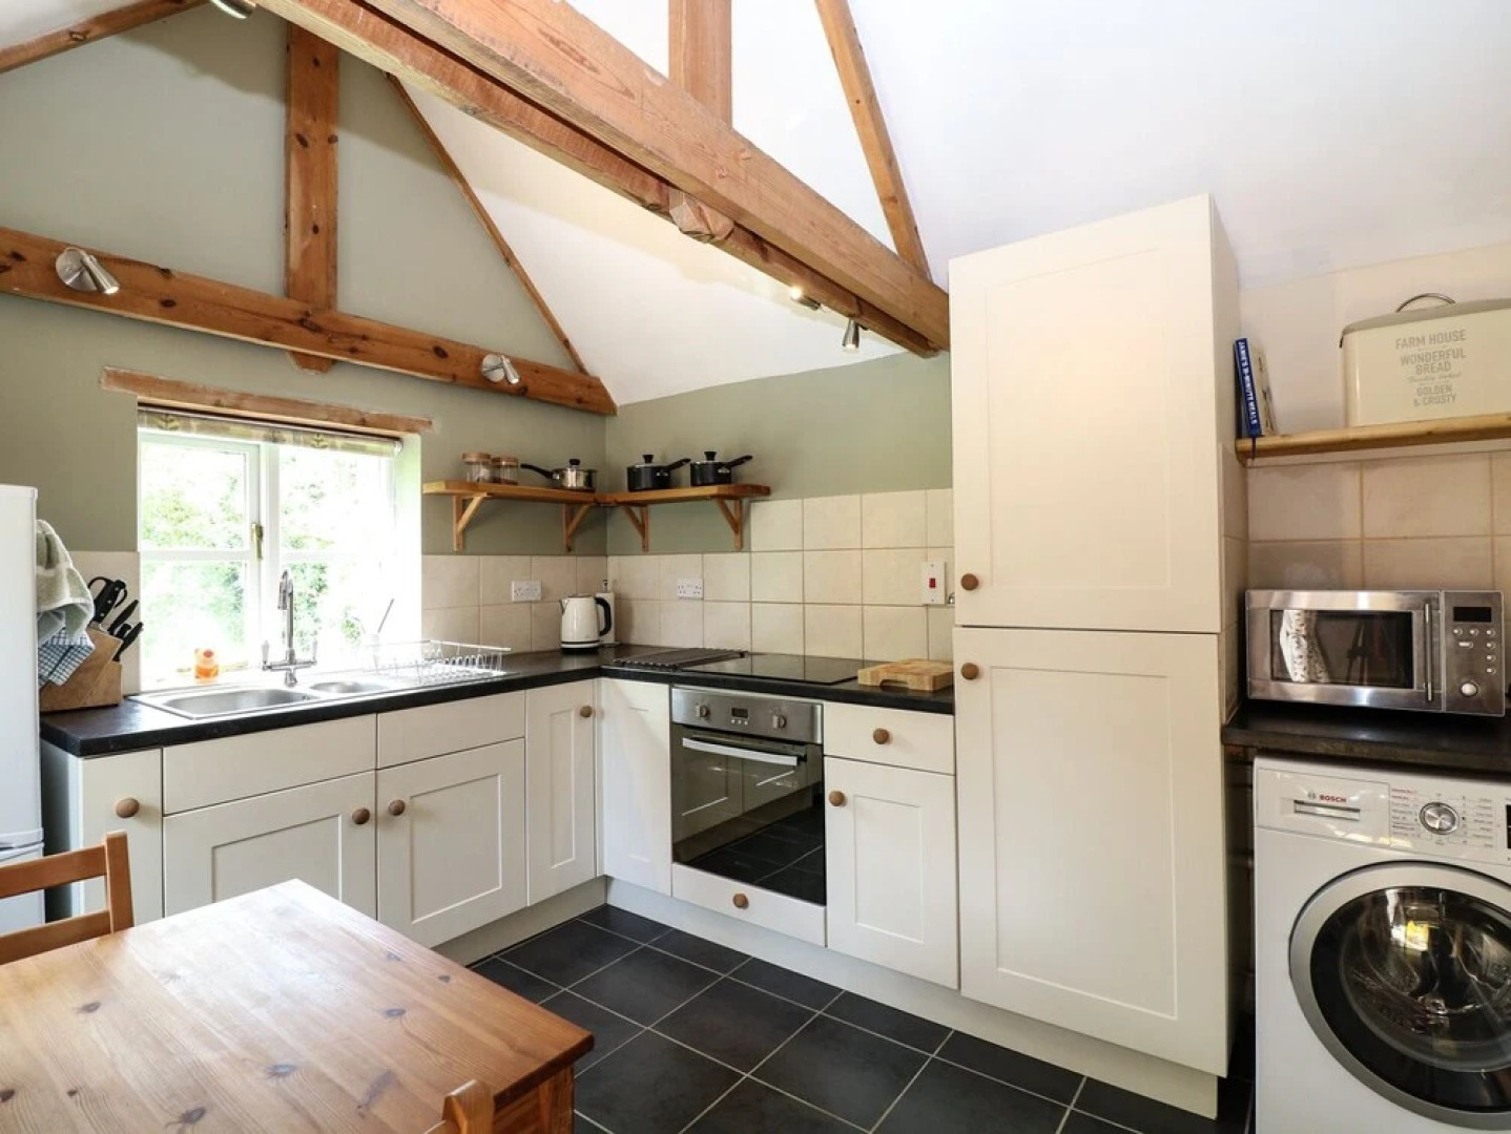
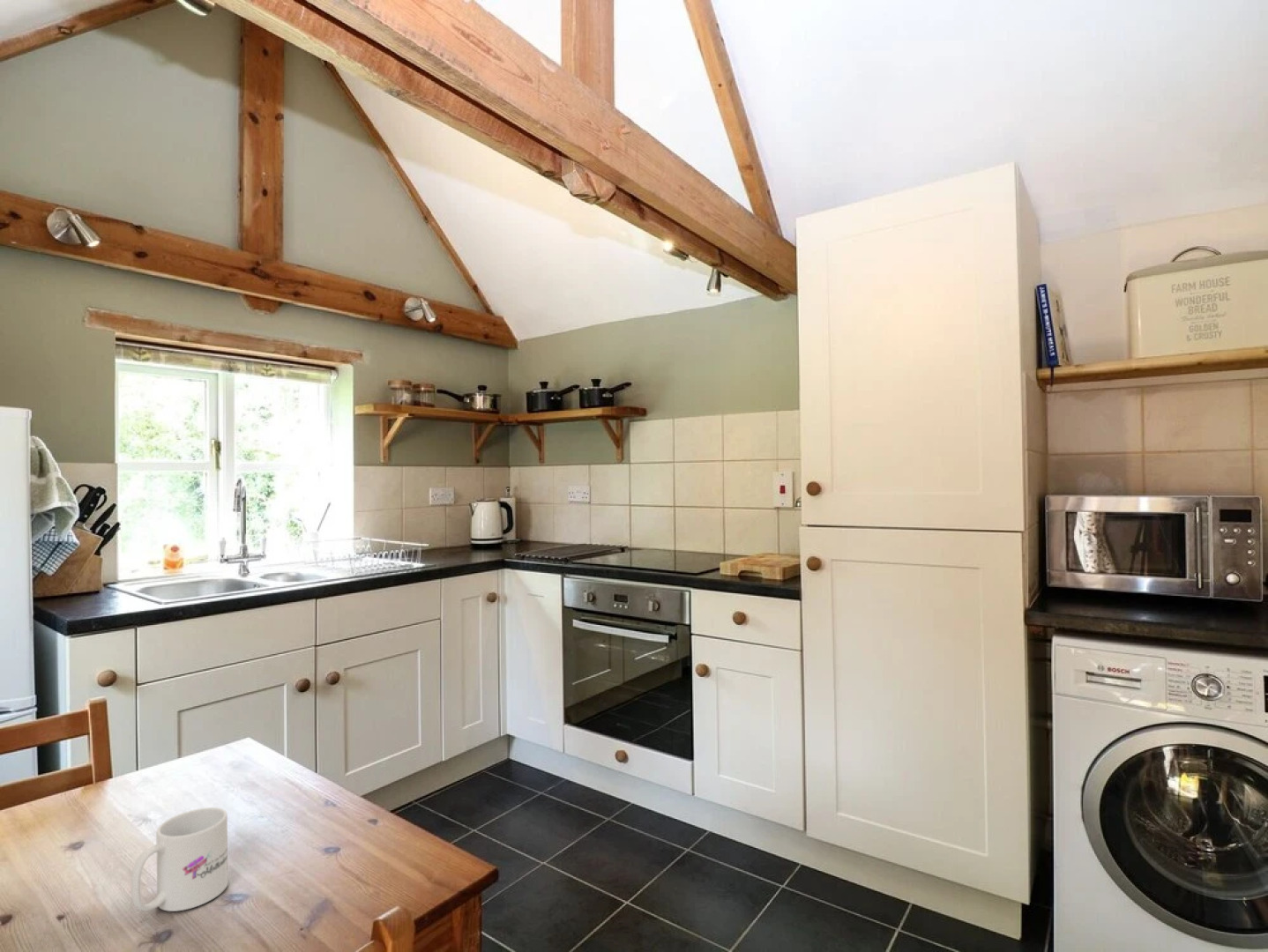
+ mug [131,807,229,912]
